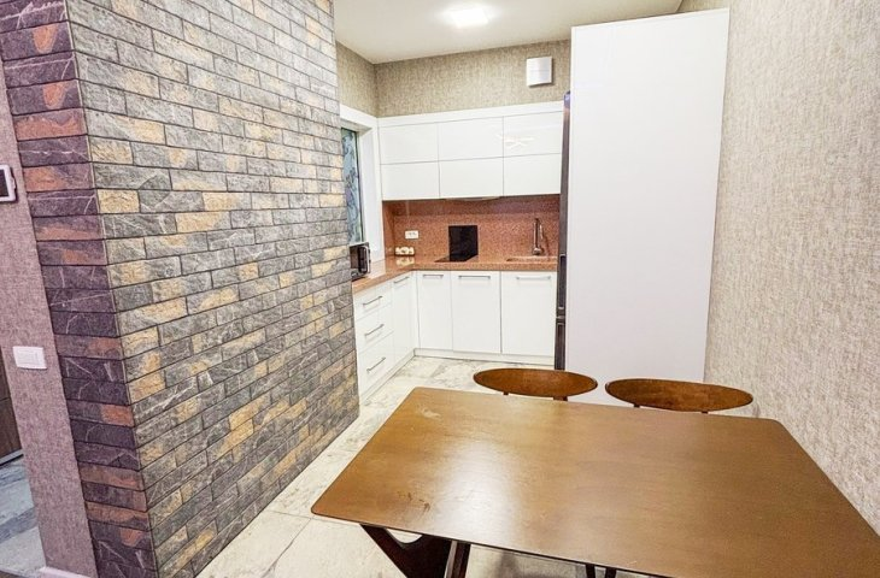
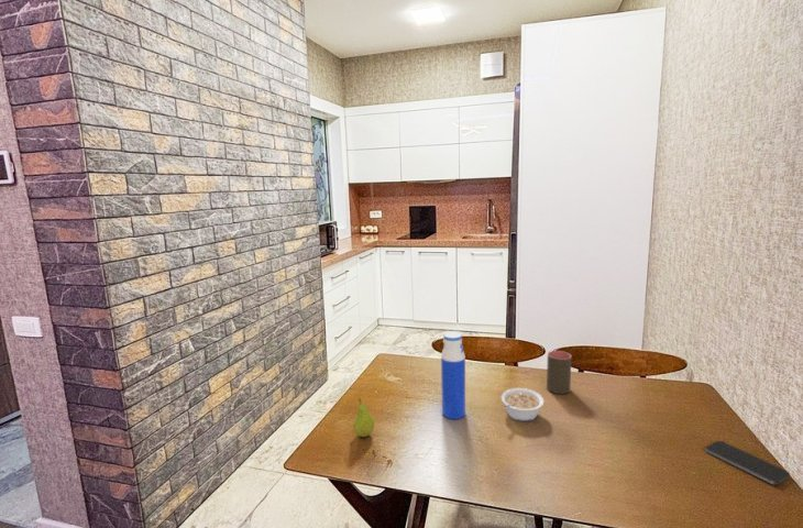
+ legume [501,387,544,422]
+ water bottle [440,331,466,420]
+ cup [546,350,572,395]
+ fruit [353,397,375,438]
+ smartphone [704,440,791,486]
